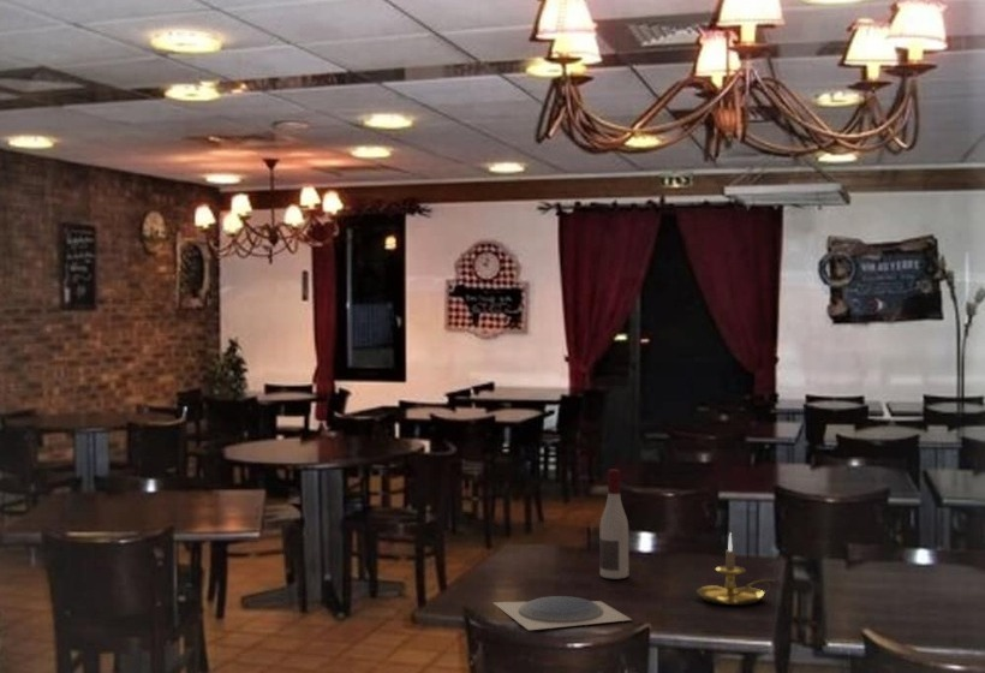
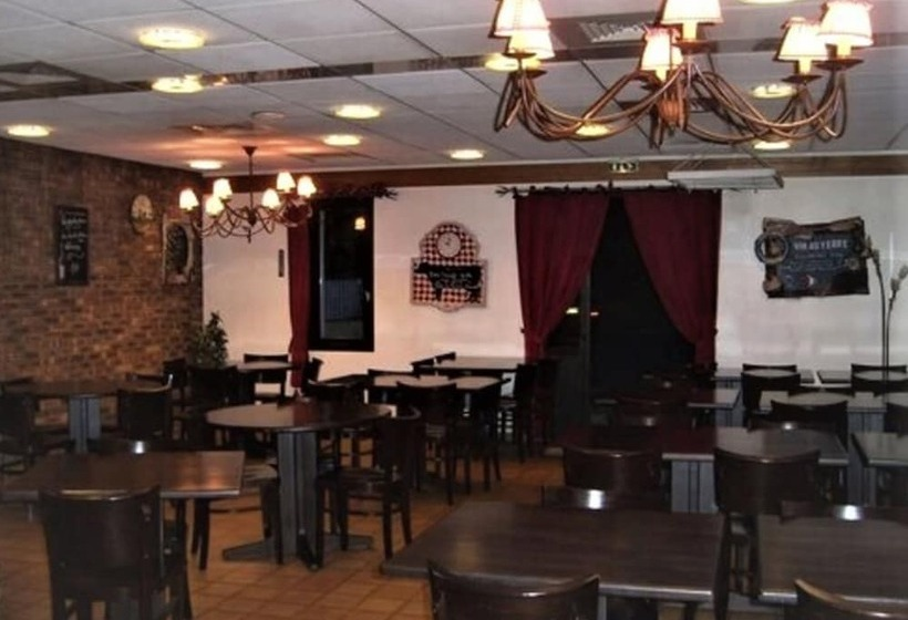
- alcohol [599,469,629,580]
- candle holder [696,531,776,606]
- plate [492,595,633,631]
